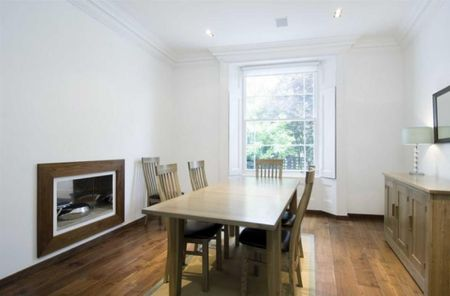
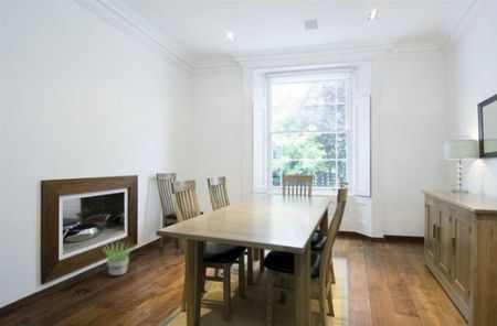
+ potted plant [102,241,135,276]
